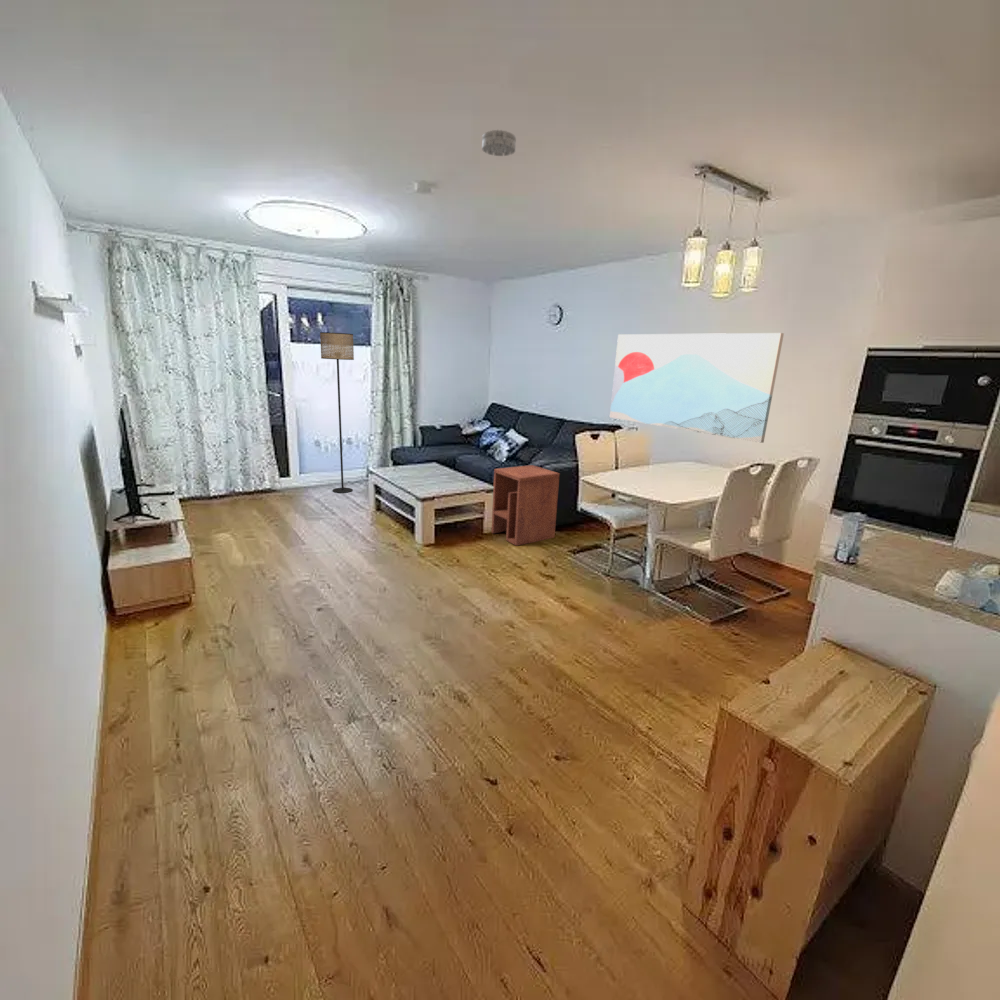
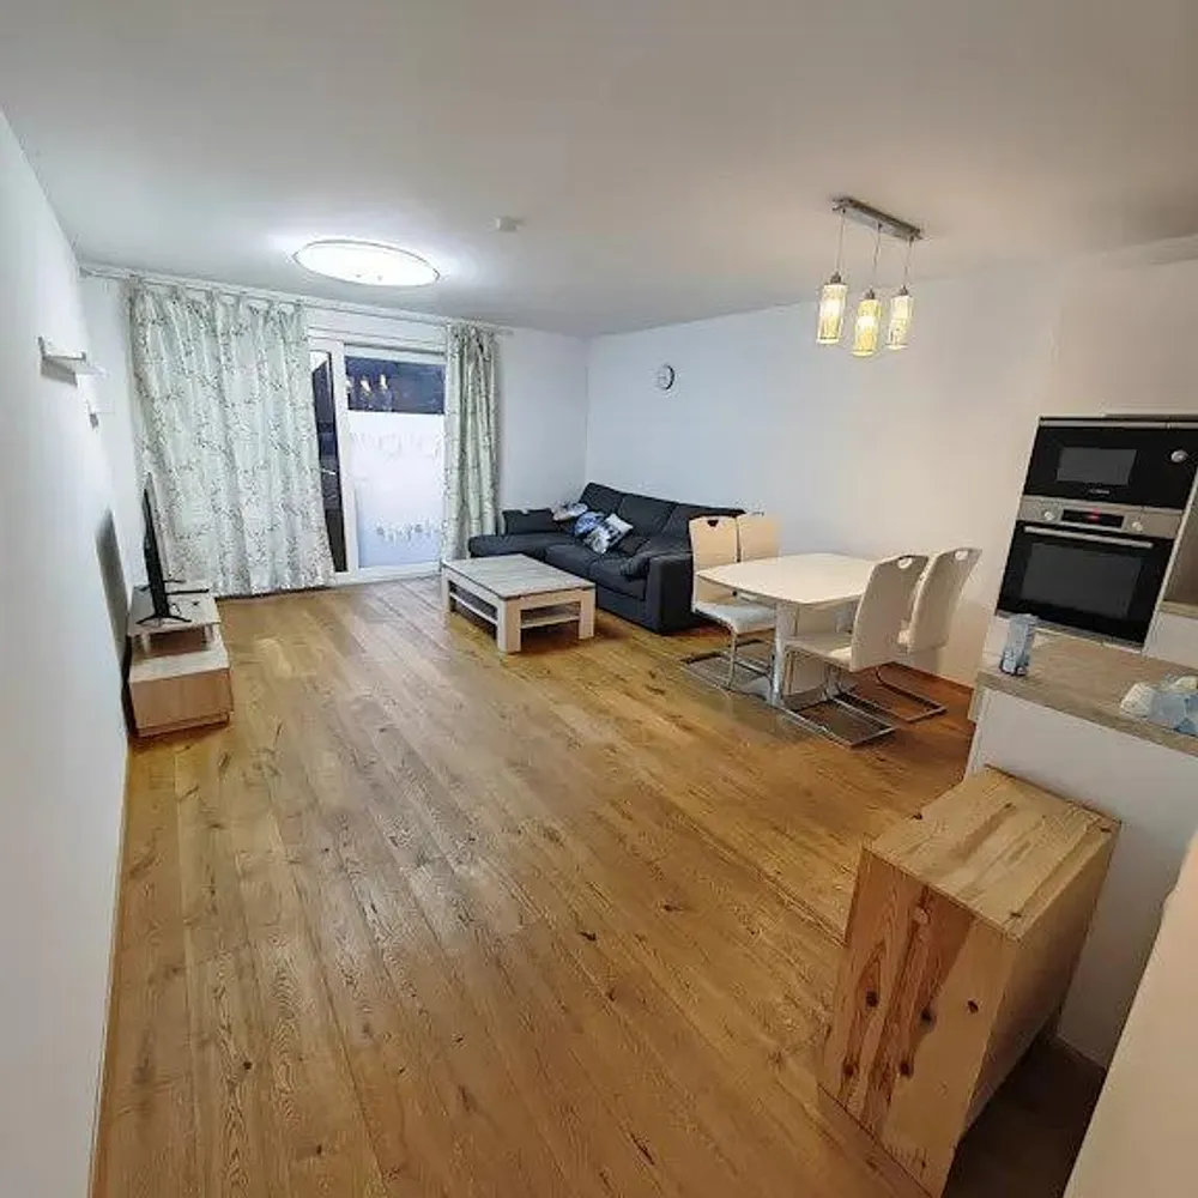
- smoke detector [481,129,517,157]
- wall art [609,332,785,444]
- side table [490,464,561,547]
- floor lamp [319,331,355,494]
